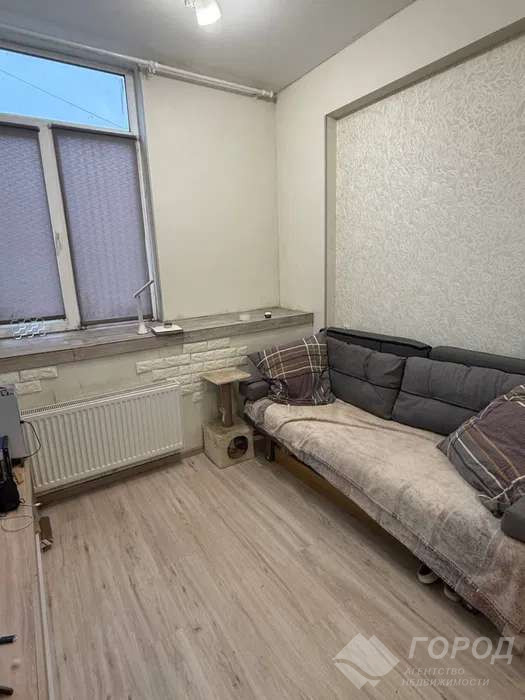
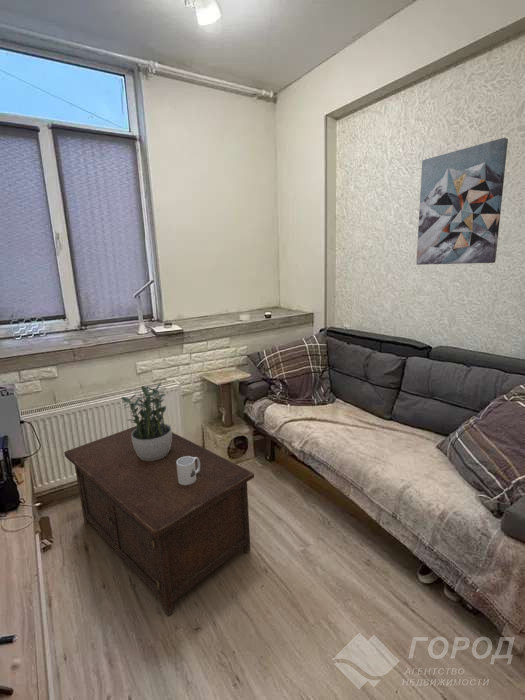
+ cabinet [63,425,255,617]
+ potted plant [120,381,172,461]
+ wall art [415,137,509,266]
+ mug [176,456,200,485]
